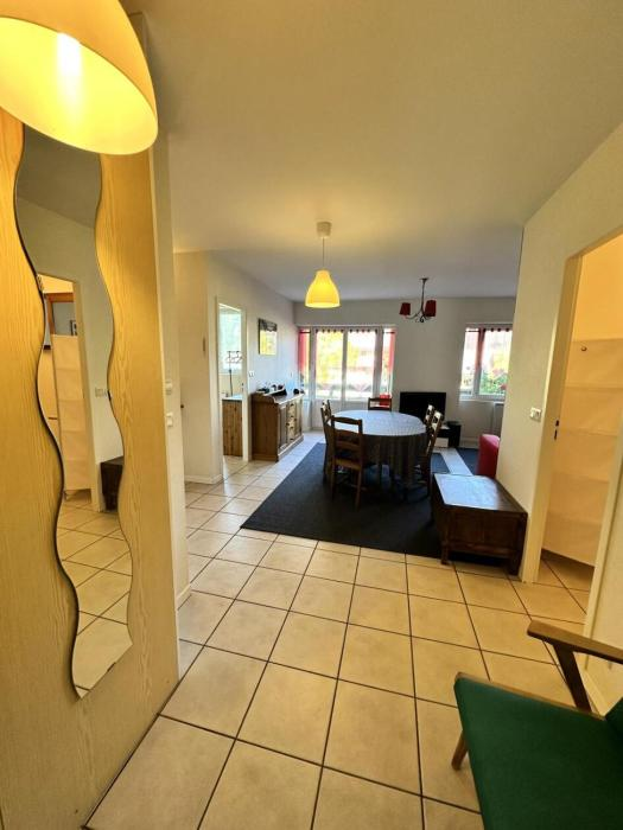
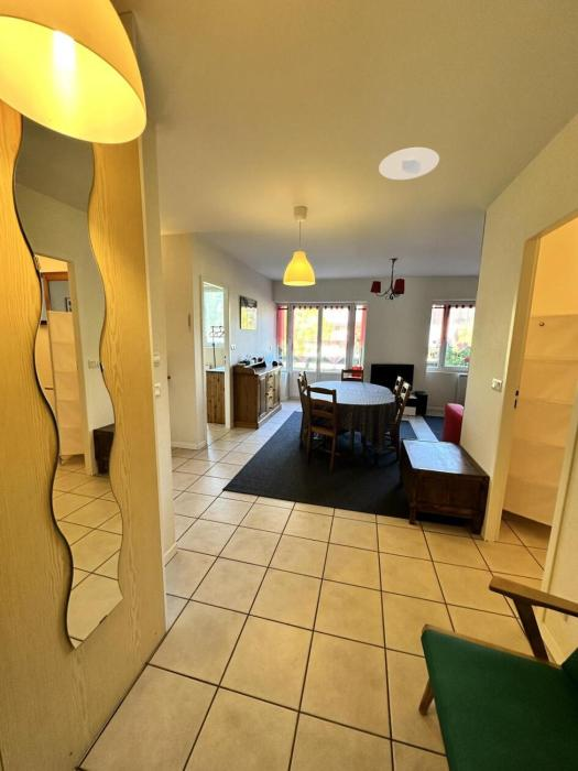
+ recessed light [378,146,440,181]
